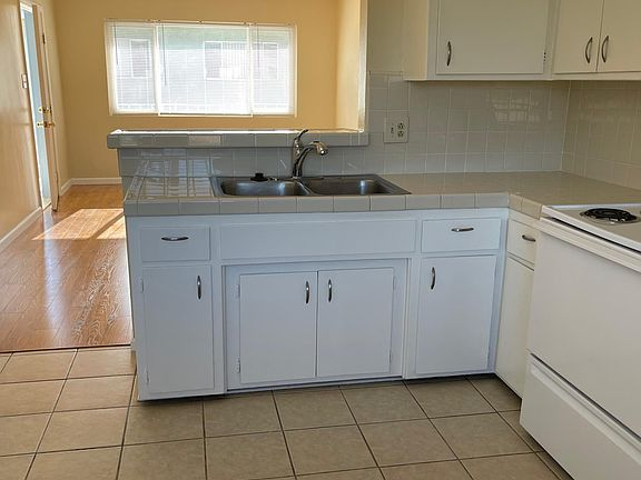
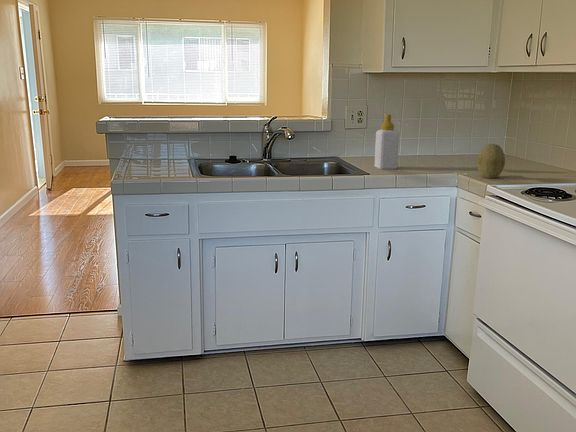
+ soap bottle [374,113,400,170]
+ fruit [477,143,506,179]
